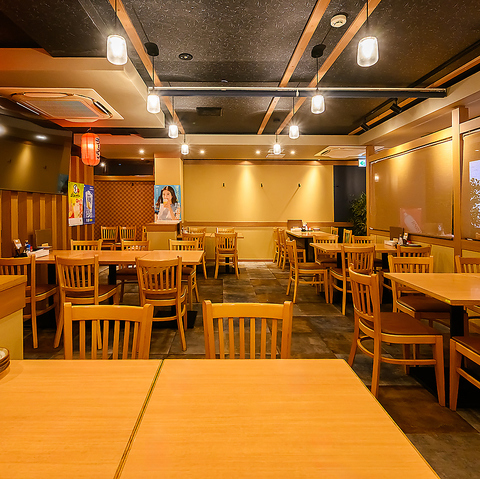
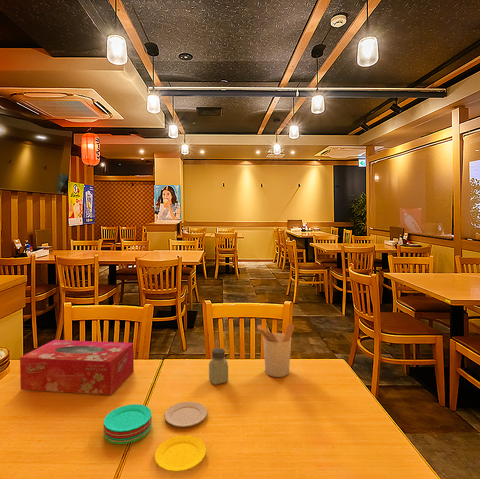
+ utensil holder [256,323,295,378]
+ saltshaker [208,347,229,386]
+ plate [103,401,208,473]
+ tissue box [19,339,135,396]
